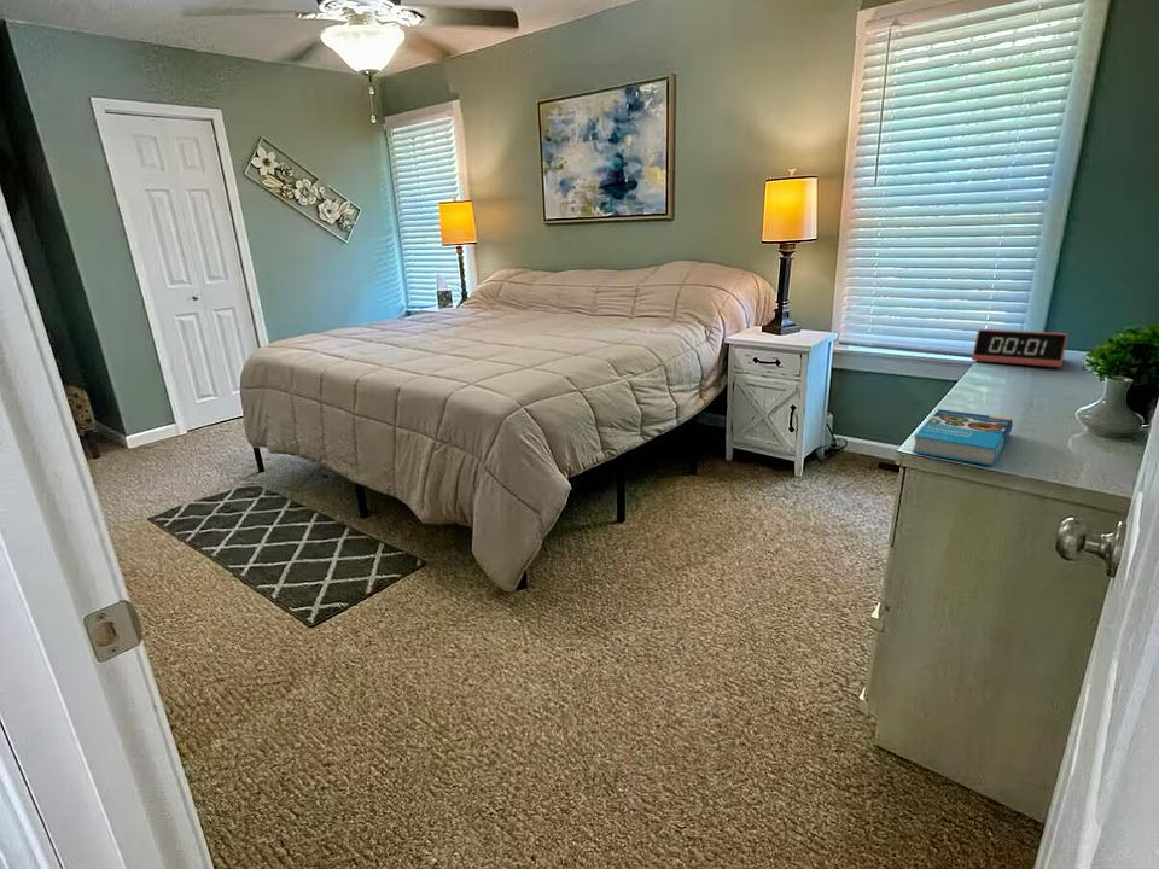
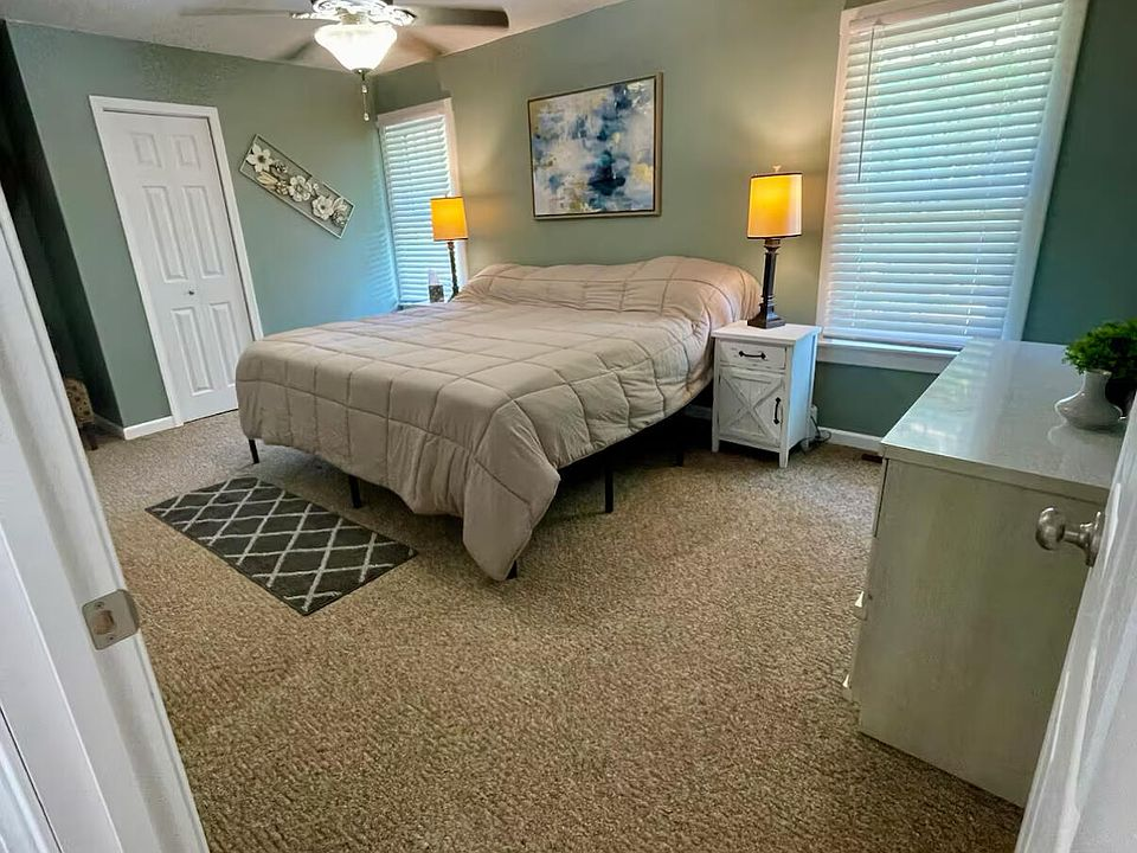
- book [912,408,1014,467]
- alarm clock [971,328,1068,368]
